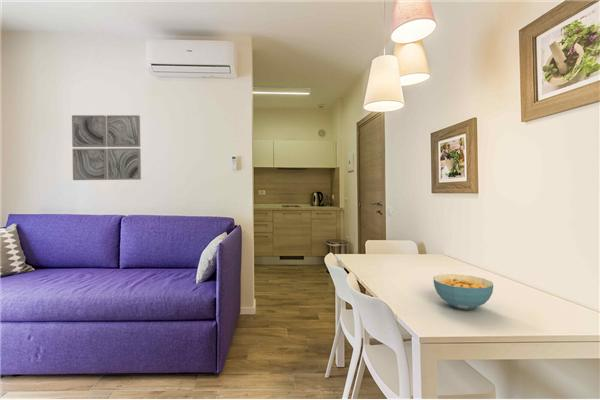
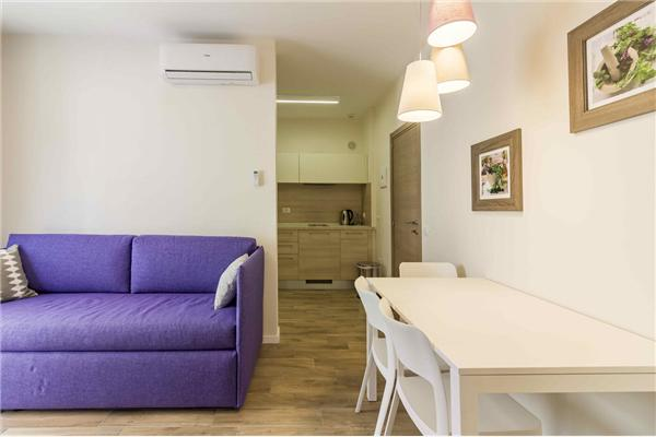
- wall art [71,114,142,181]
- cereal bowl [432,273,494,311]
